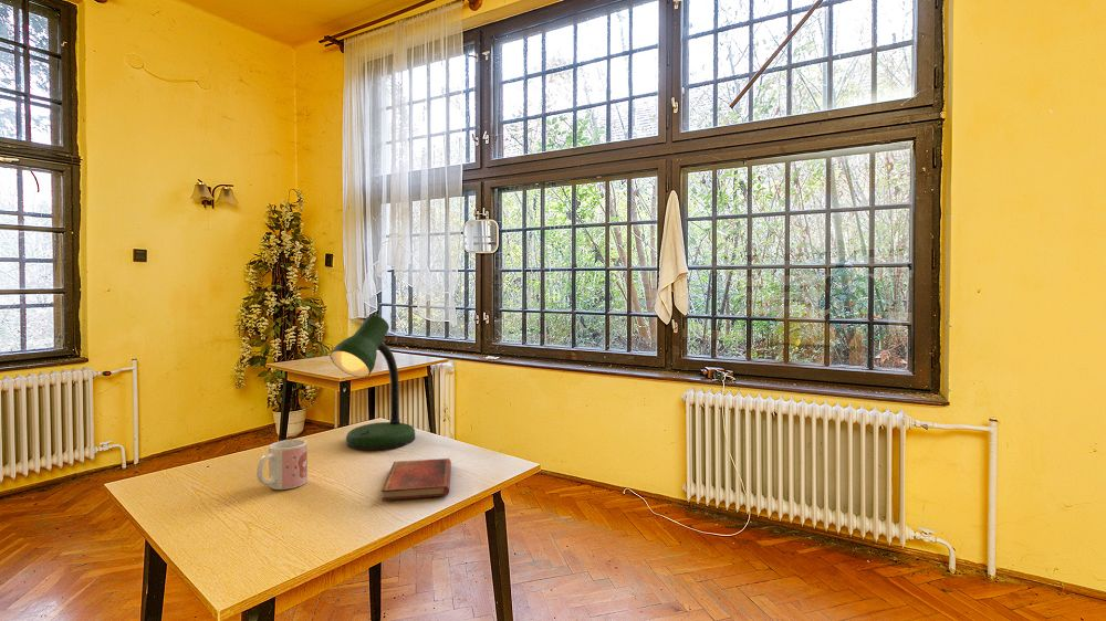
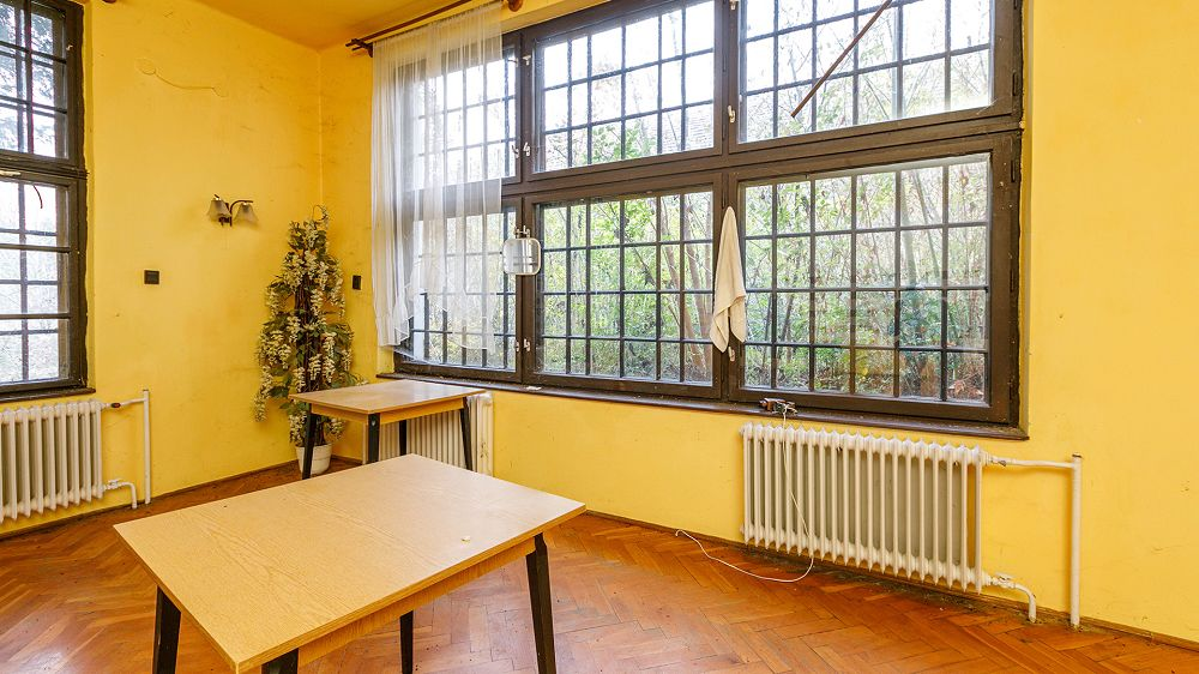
- mug [255,439,309,491]
- desk lamp [328,314,416,451]
- diary [380,457,452,501]
